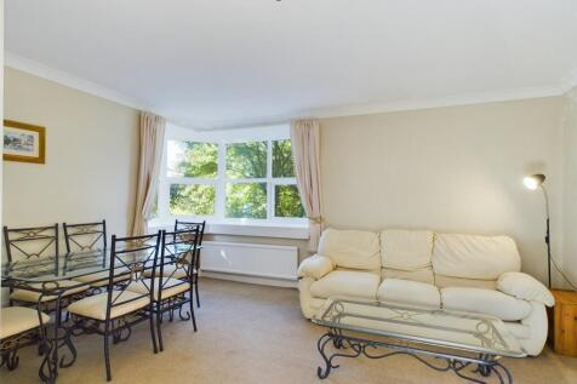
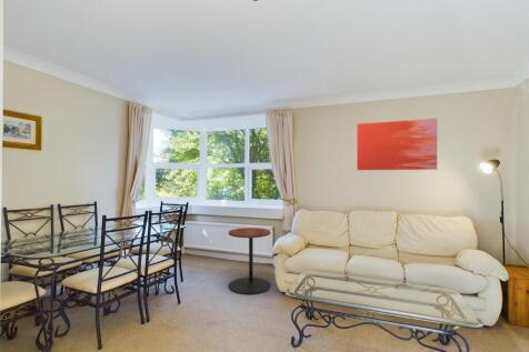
+ side table [228,227,271,295]
+ wall art [356,118,438,171]
